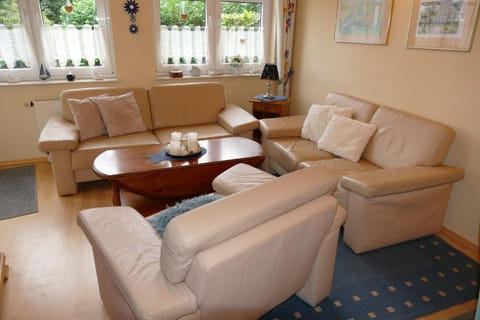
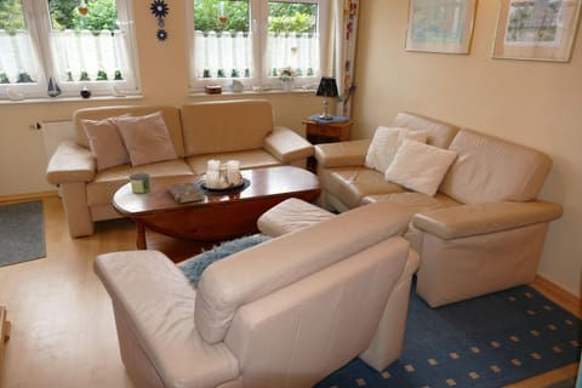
+ candle [129,172,152,194]
+ book [165,181,206,204]
